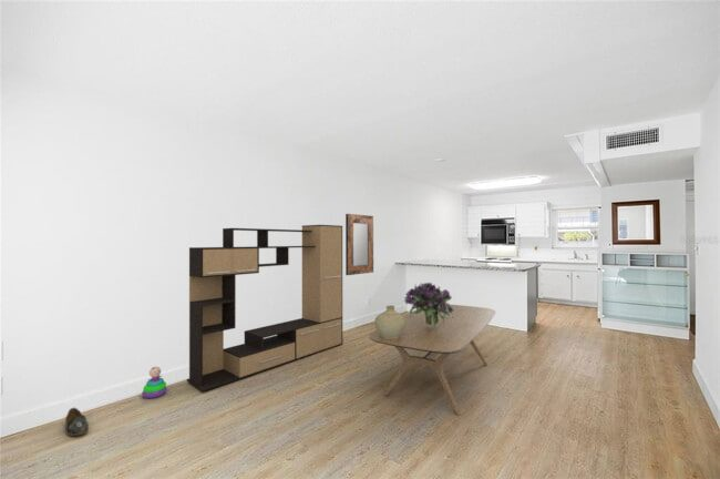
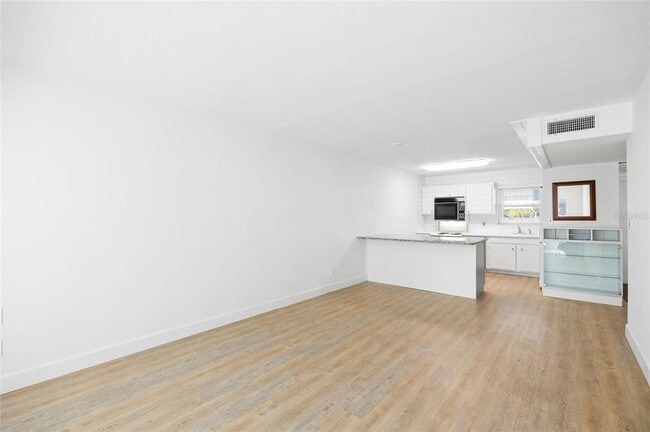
- stacking toy [141,366,167,399]
- dining table [368,304,496,416]
- bouquet [403,282,454,327]
- home mirror [344,213,374,276]
- shoe [64,407,90,437]
- media console [186,224,343,393]
- ceramic jug [373,305,407,339]
